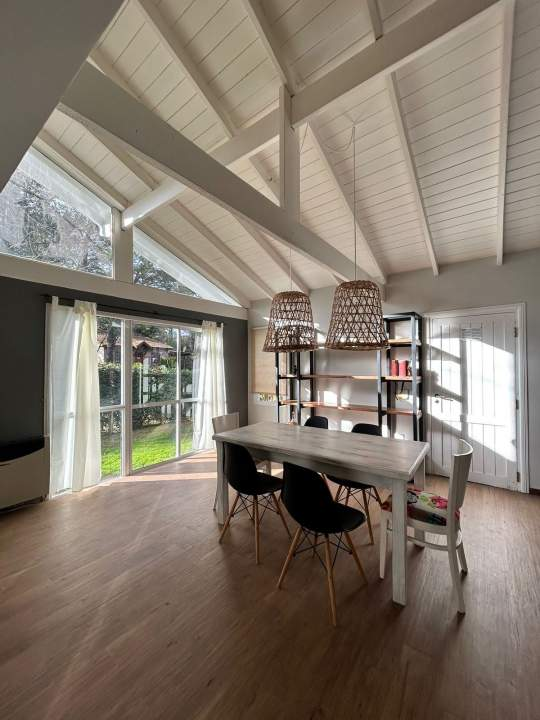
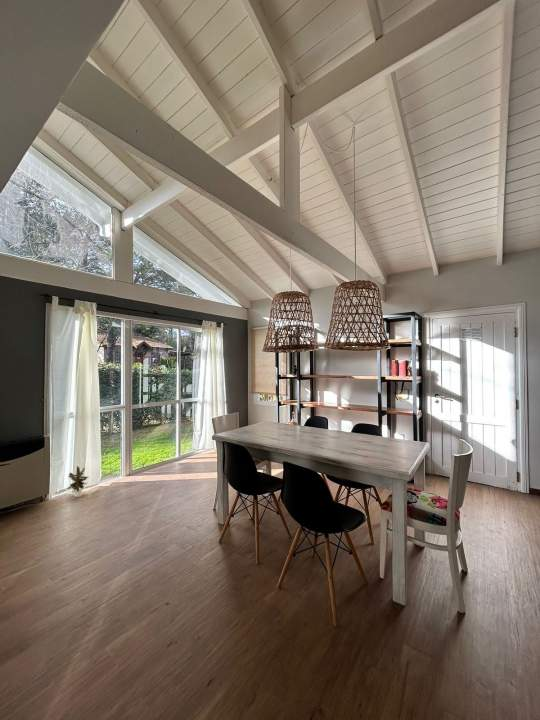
+ potted plant [67,465,90,498]
